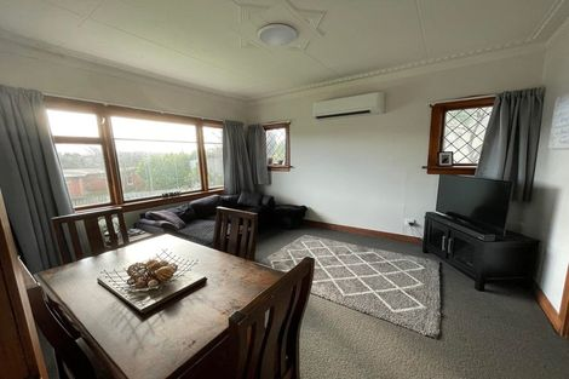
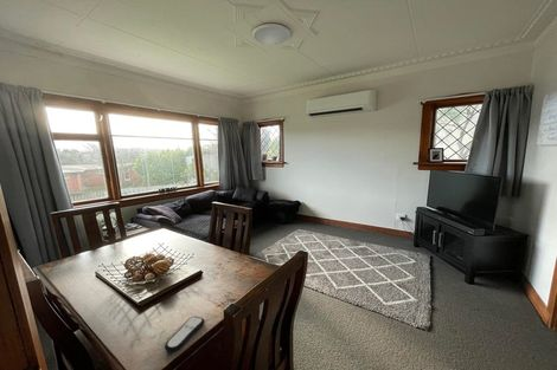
+ remote control [164,316,205,353]
